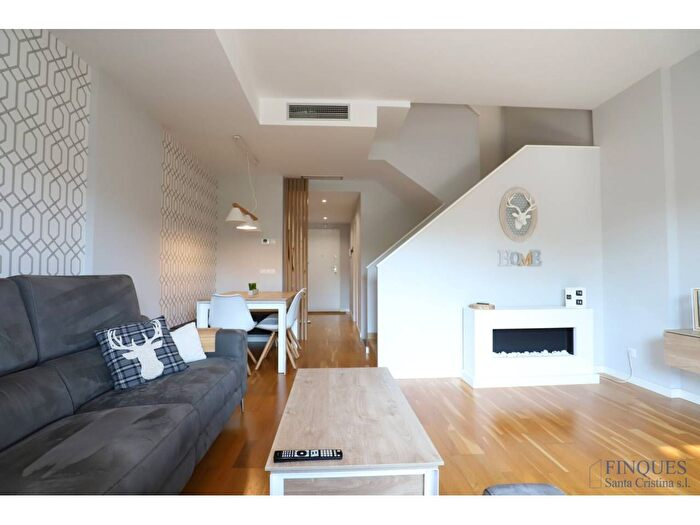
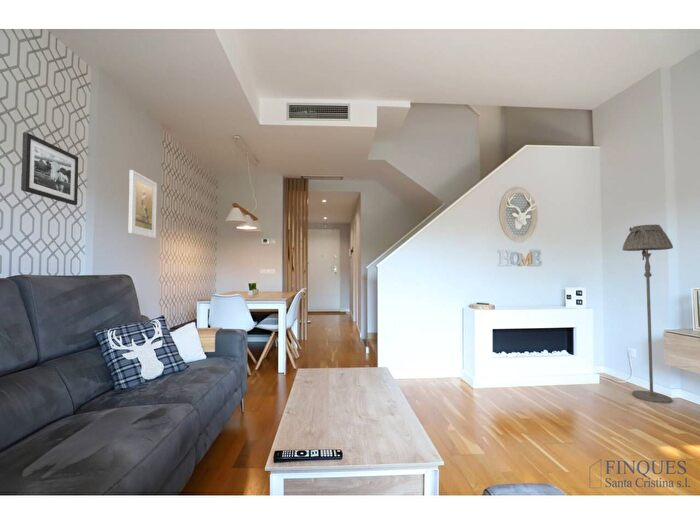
+ picture frame [20,132,79,206]
+ floor lamp [621,223,674,404]
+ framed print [127,169,158,239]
